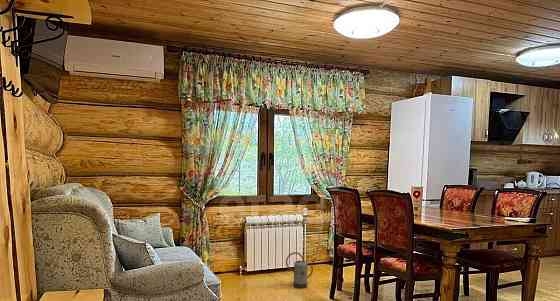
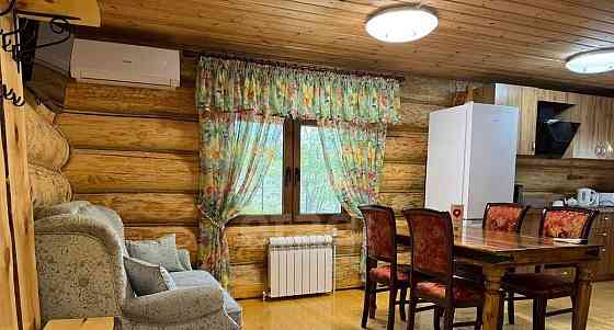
- watering can [285,251,317,290]
